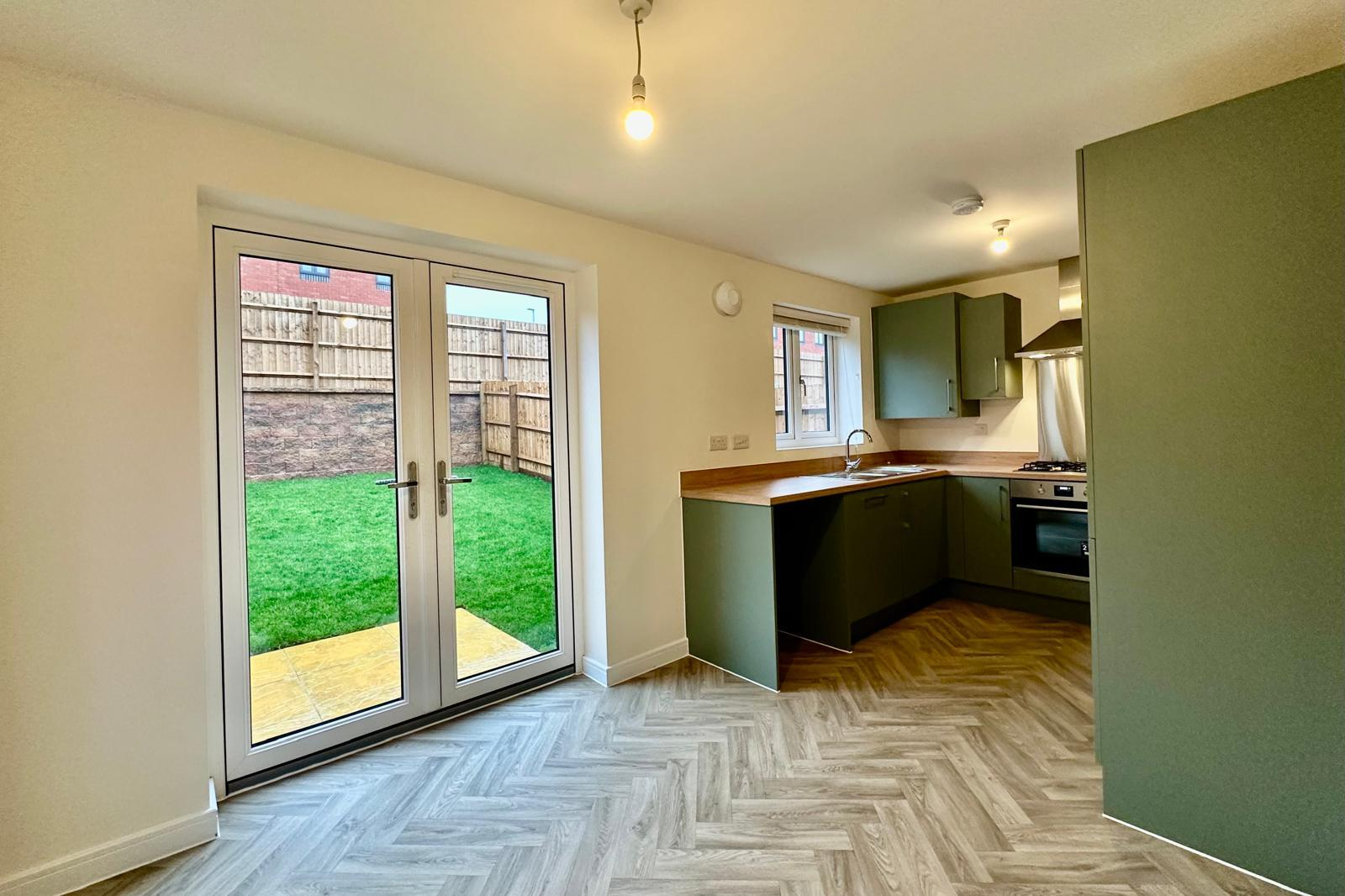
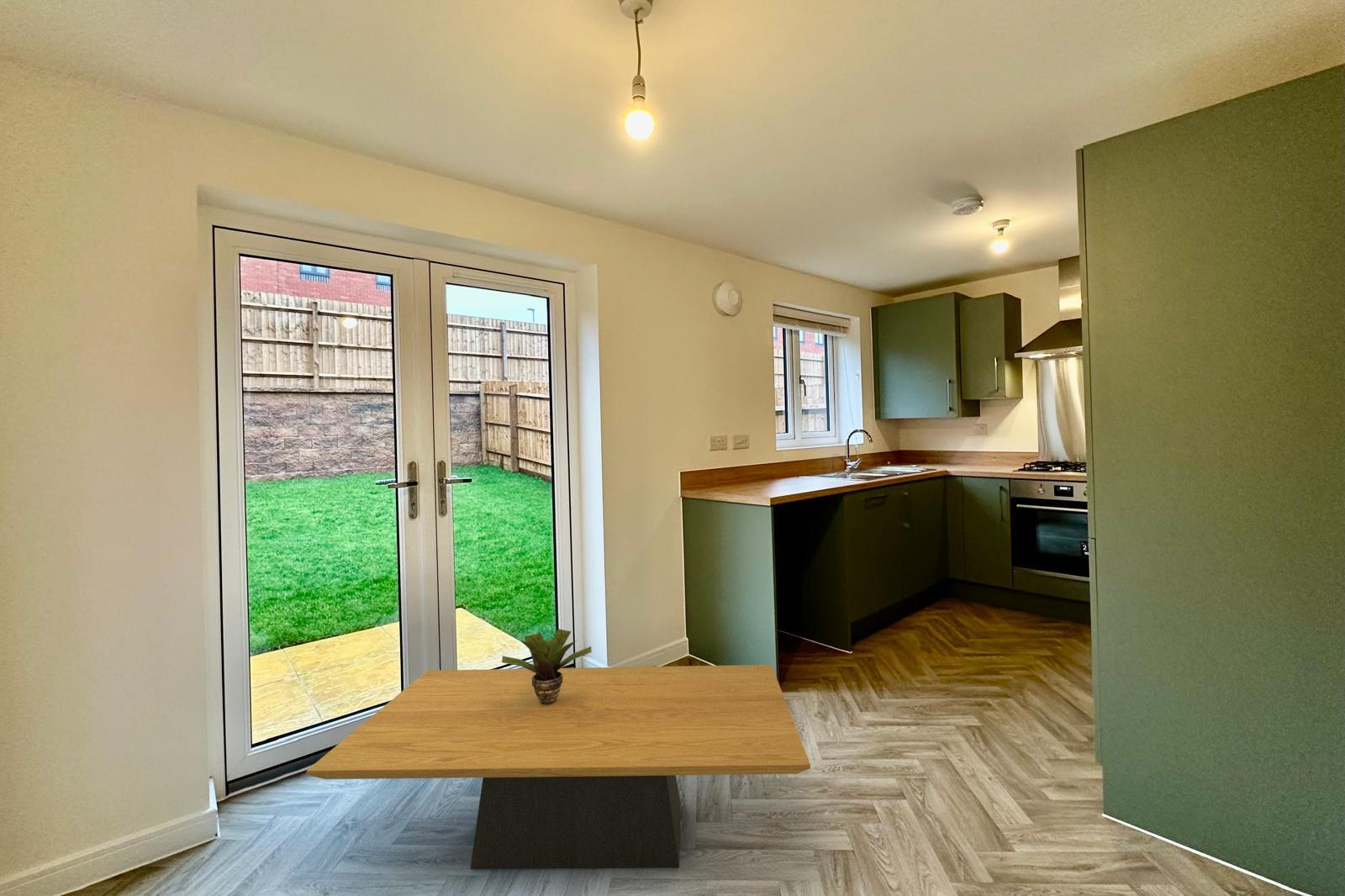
+ potted plant [501,628,593,704]
+ coffee table [306,664,811,870]
